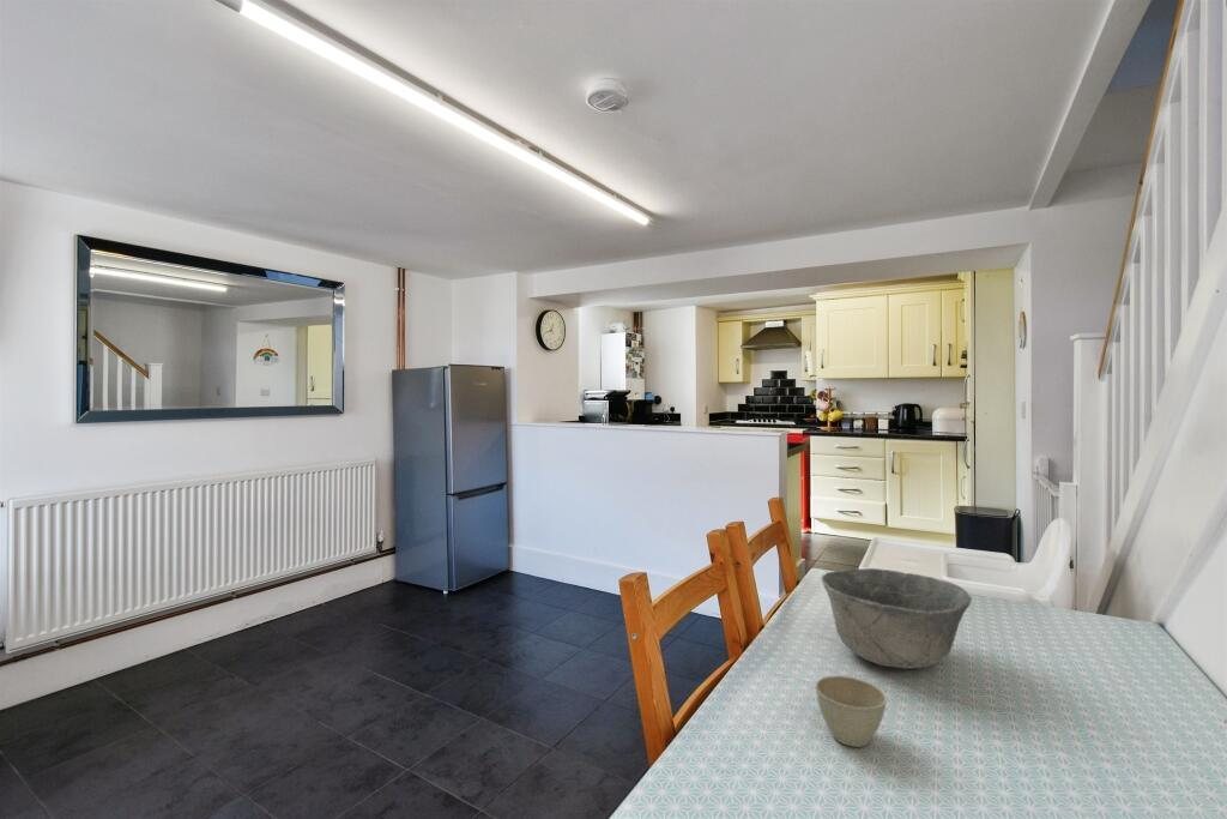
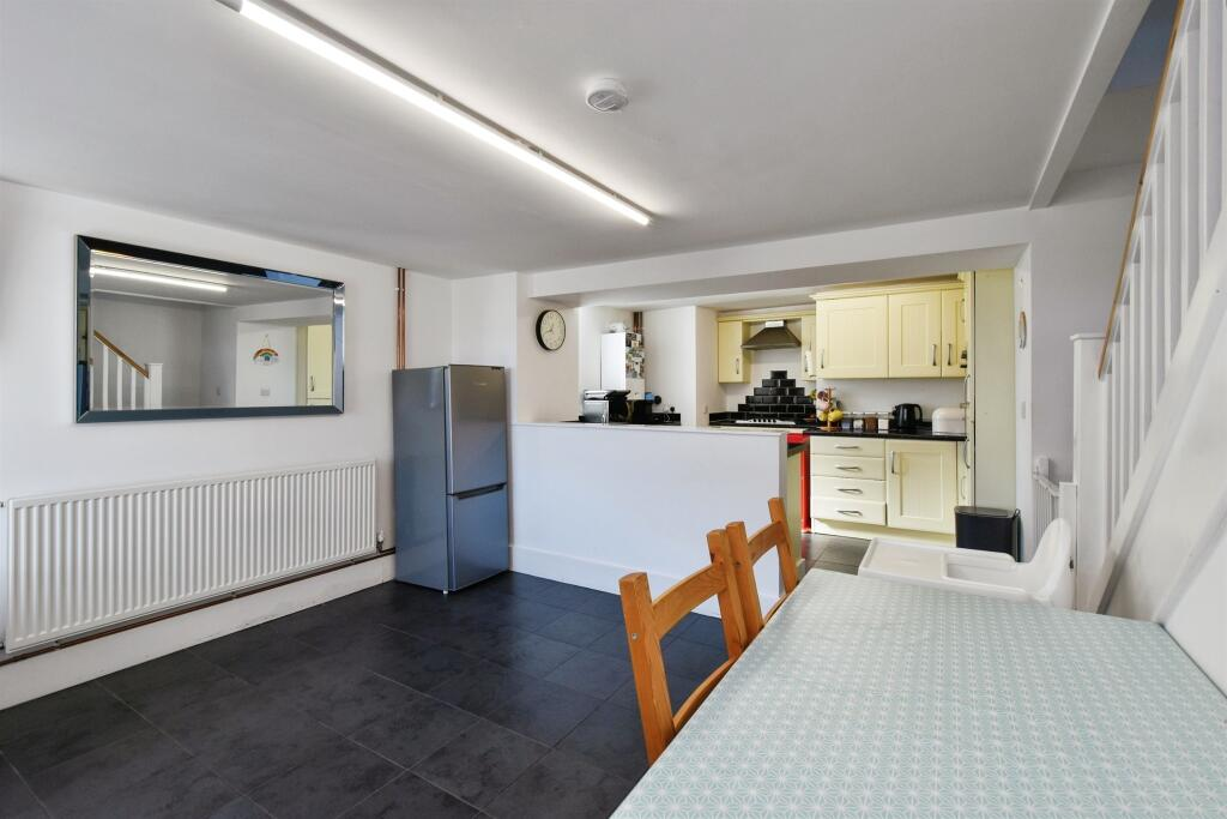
- bowl [820,567,973,669]
- flower pot [815,674,888,748]
